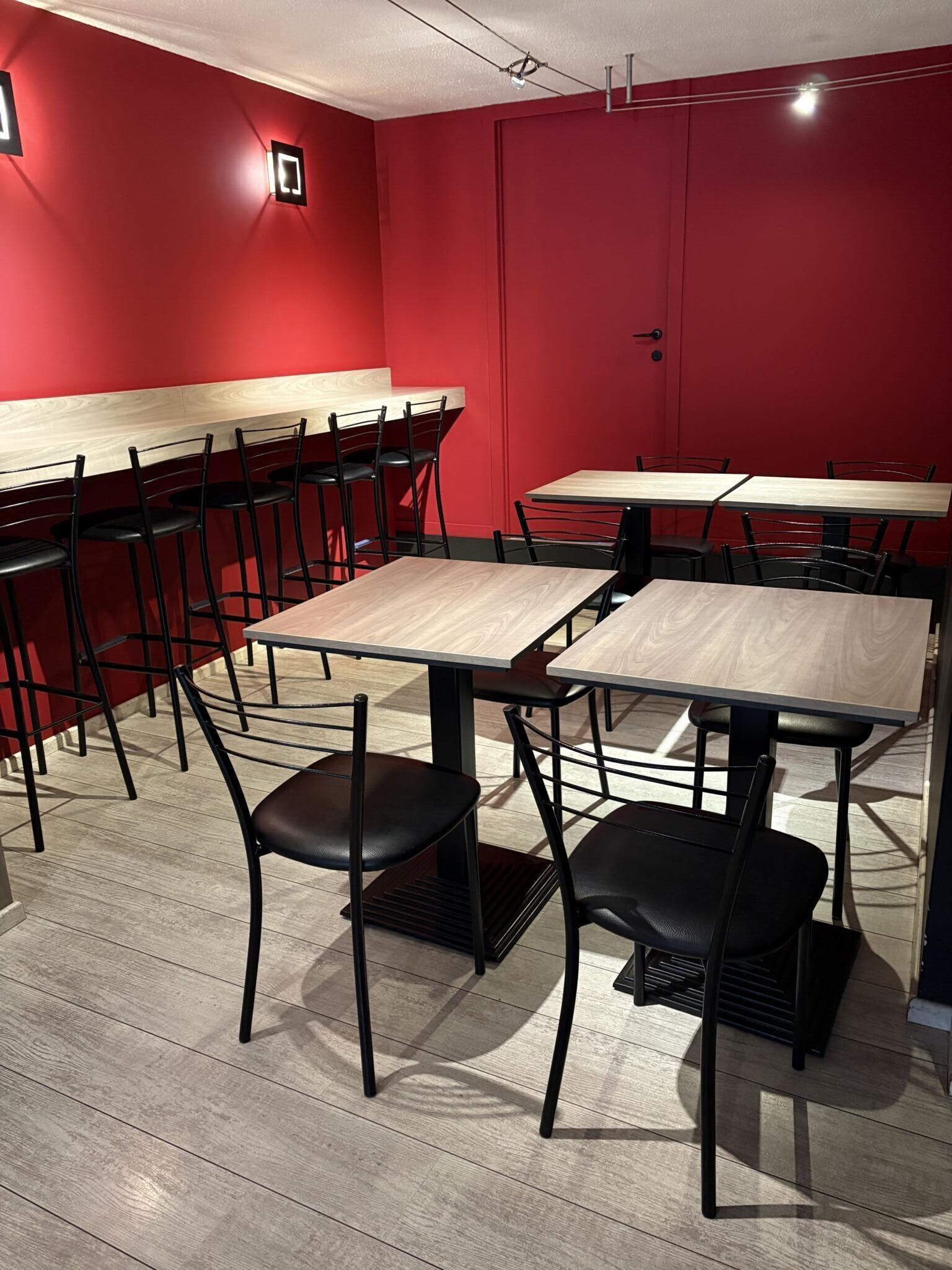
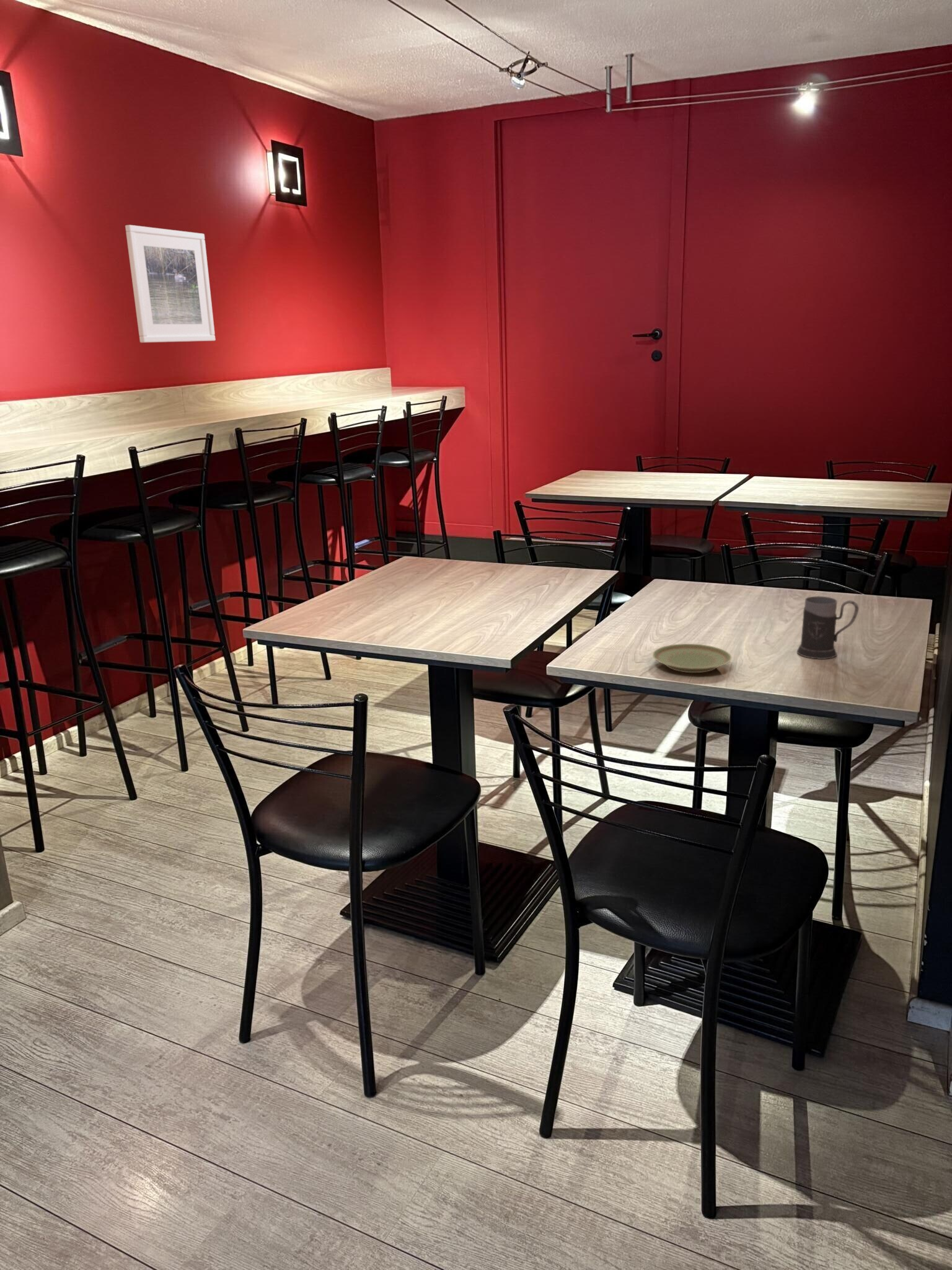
+ plate [652,643,732,673]
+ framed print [125,224,216,344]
+ mug [796,596,859,660]
